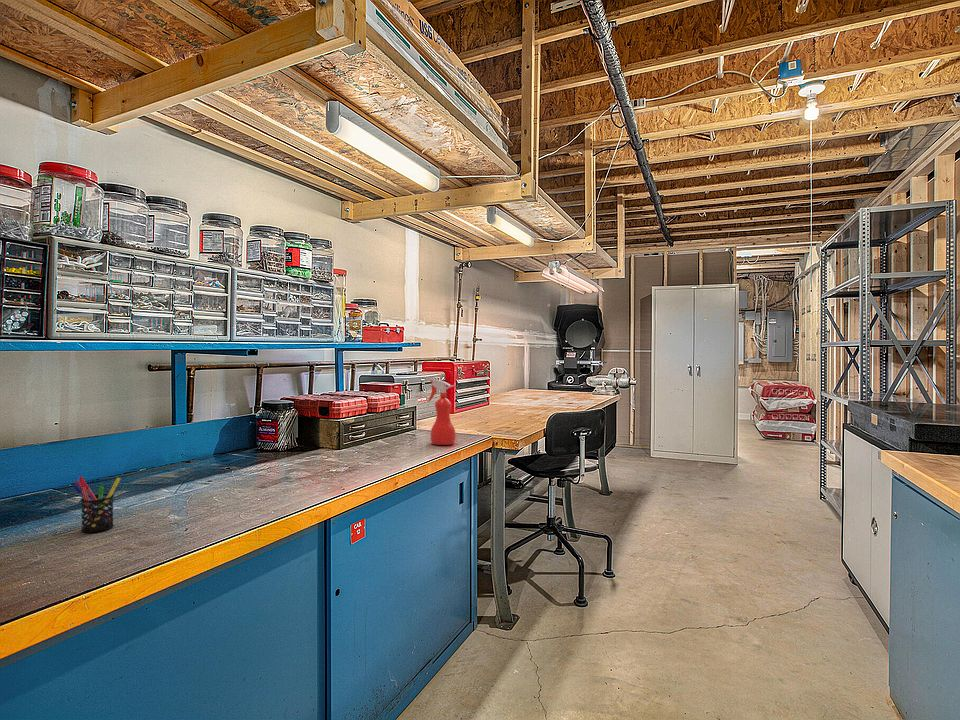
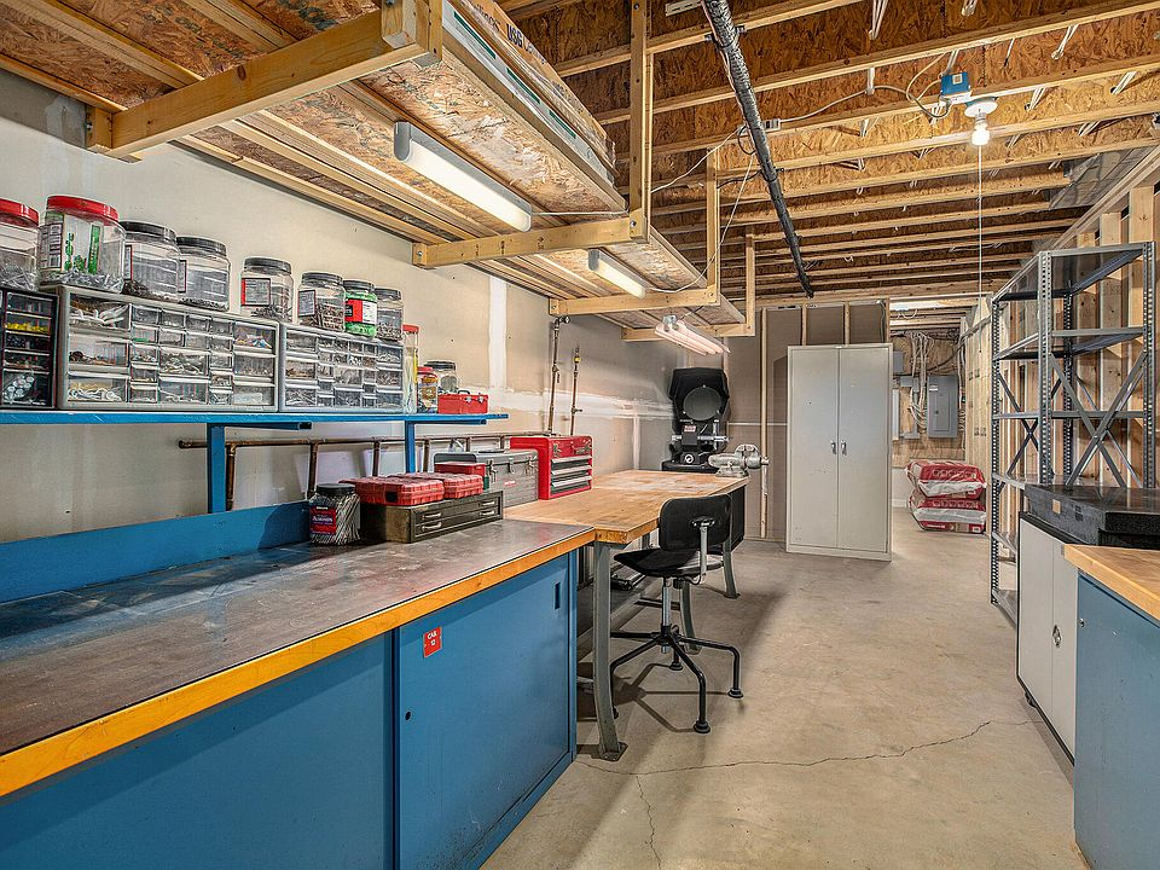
- spray bottle [427,379,457,446]
- pen holder [72,476,122,534]
